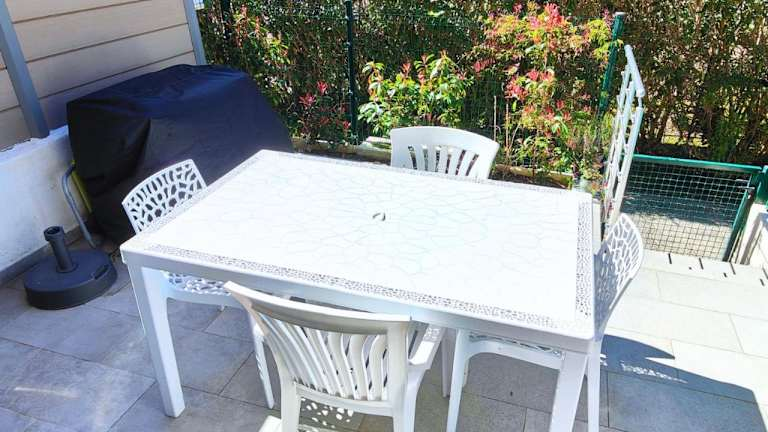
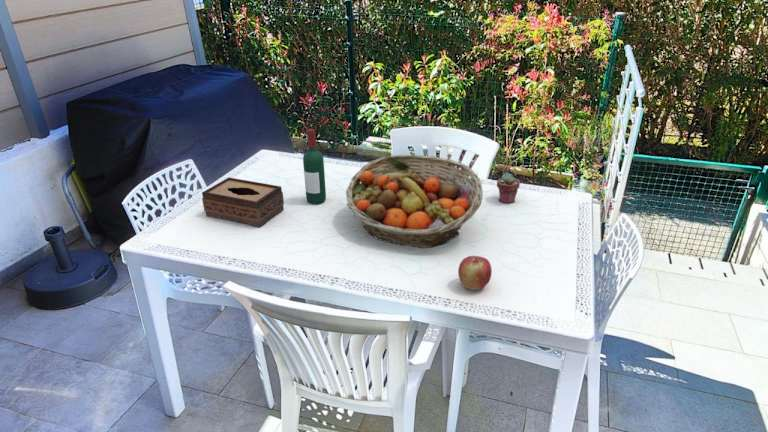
+ potted succulent [496,172,521,204]
+ fruit basket [345,154,484,249]
+ apple [457,255,493,291]
+ tissue box [201,177,285,228]
+ wine bottle [302,128,327,205]
